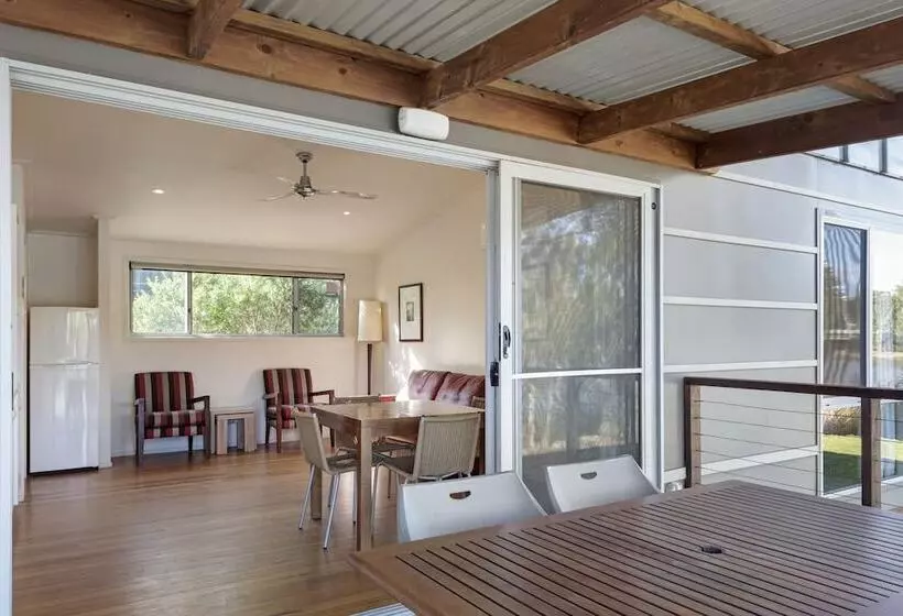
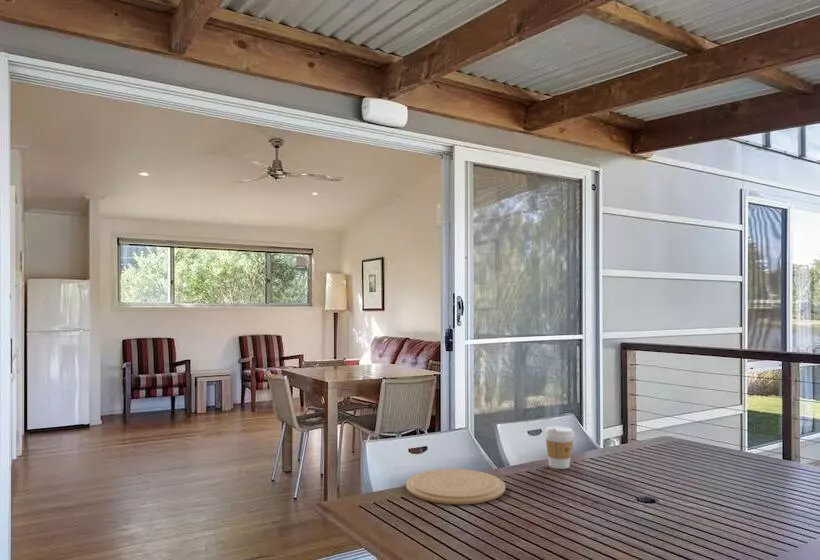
+ coffee cup [544,425,575,470]
+ plate [405,468,506,505]
